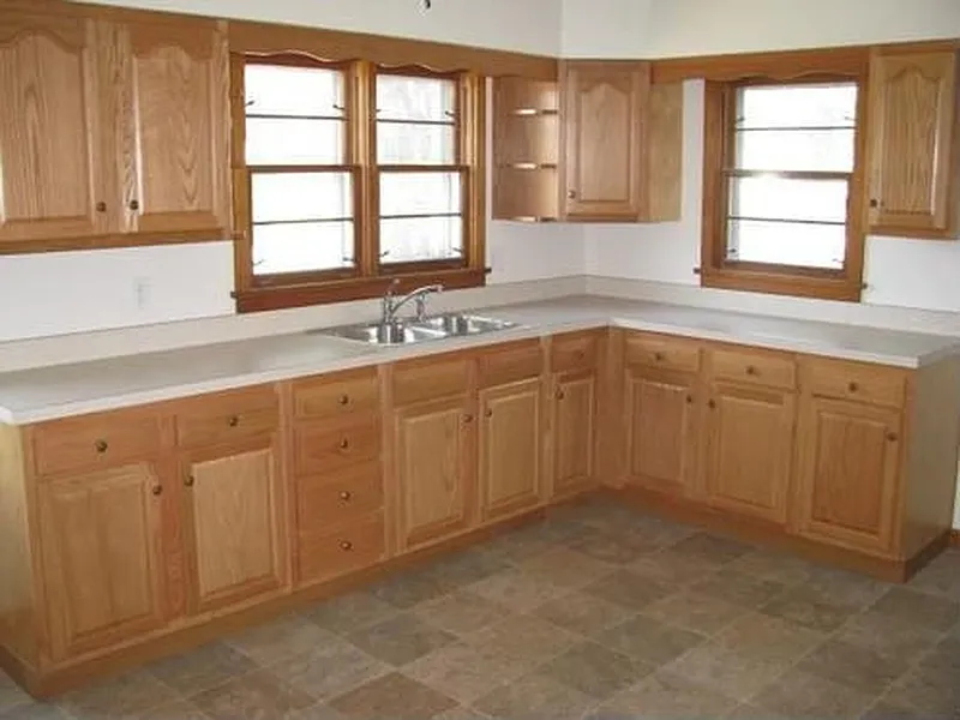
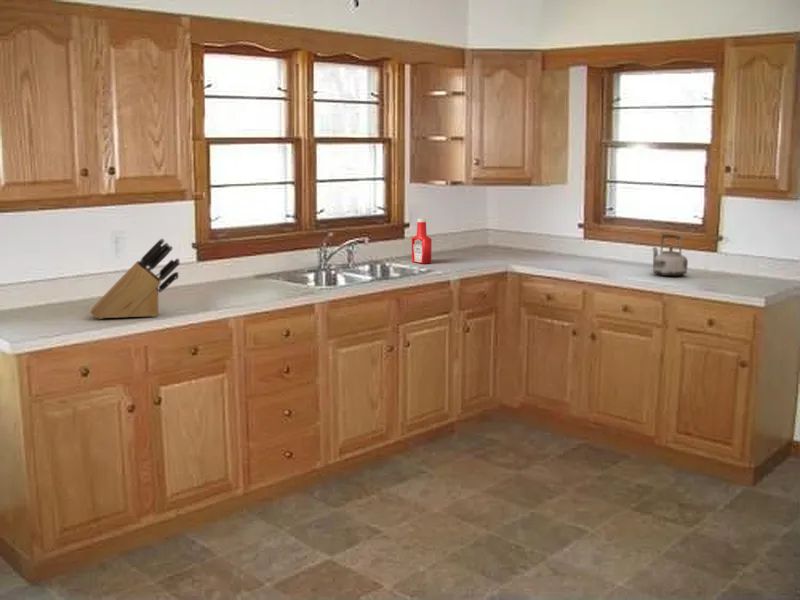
+ knife block [89,237,181,320]
+ kettle [651,232,689,277]
+ soap bottle [411,218,433,265]
